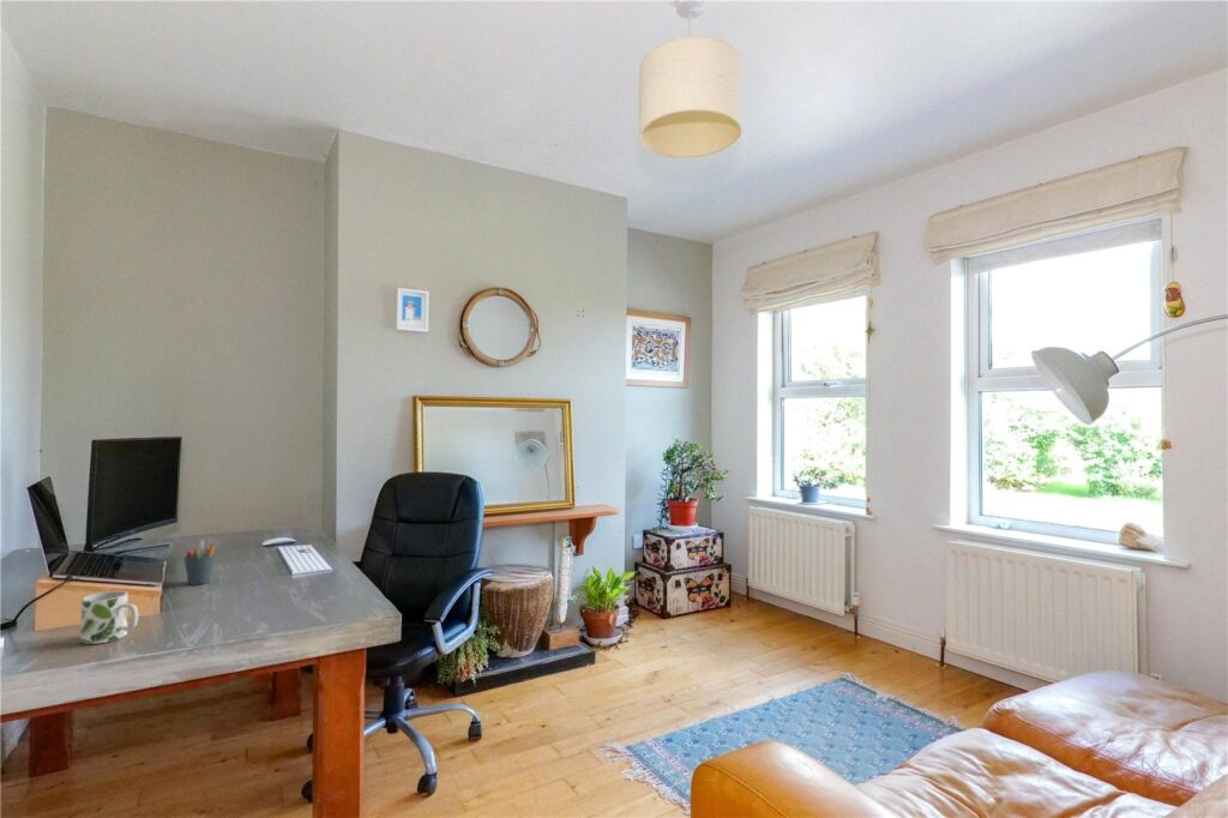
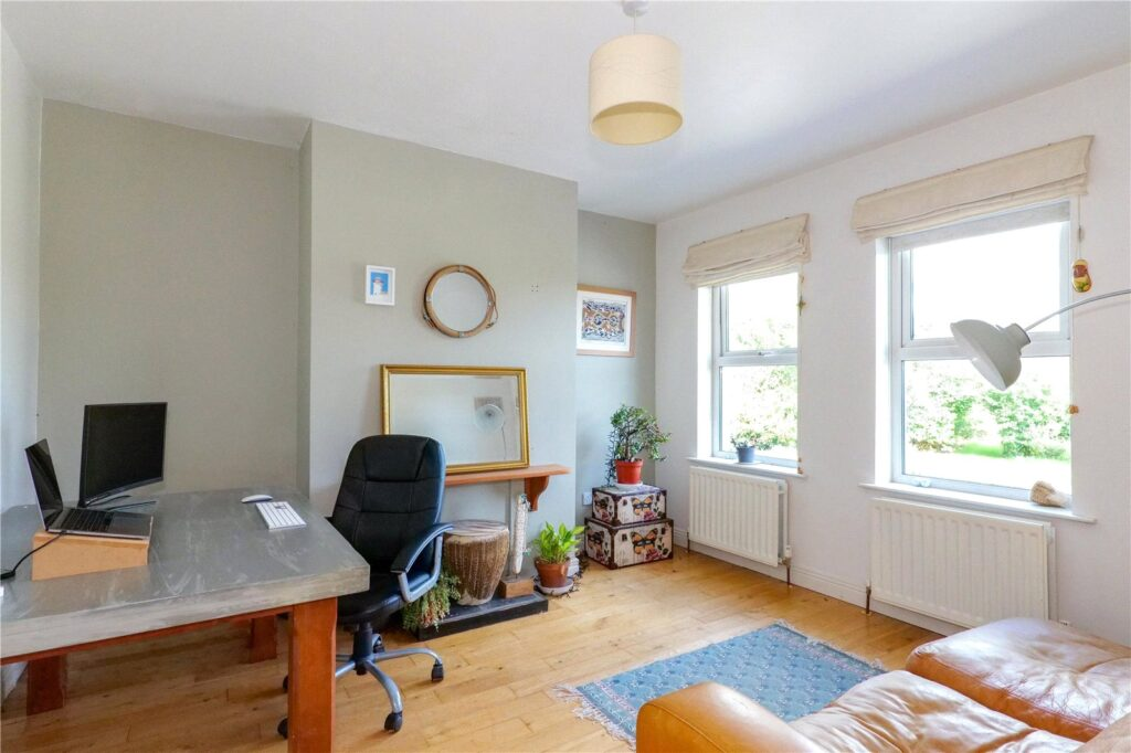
- mug [79,590,139,645]
- pen holder [182,537,217,587]
